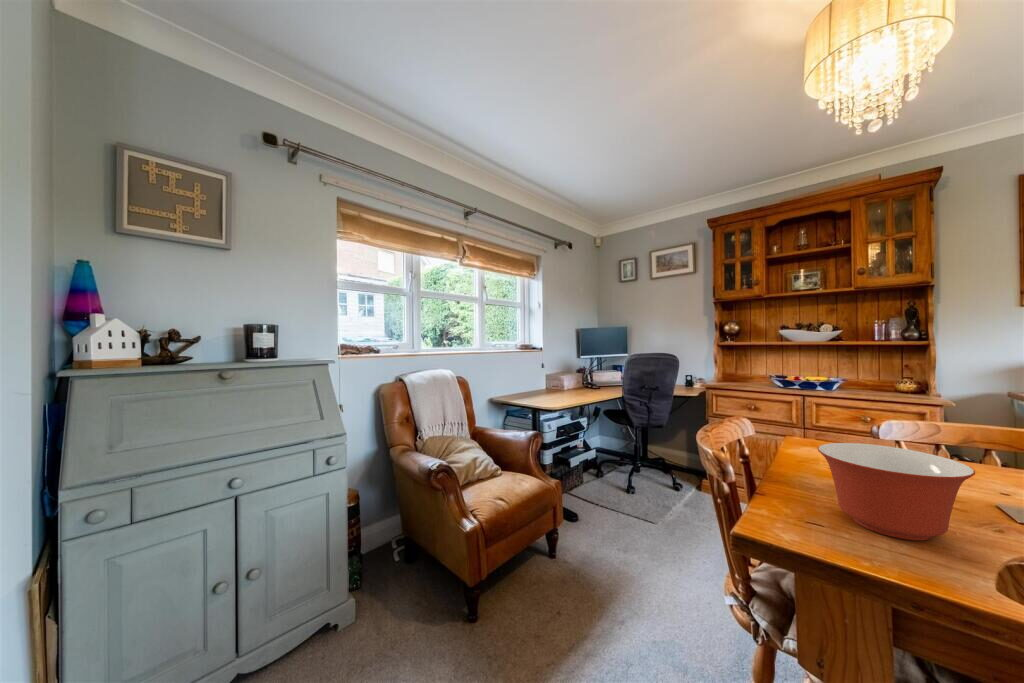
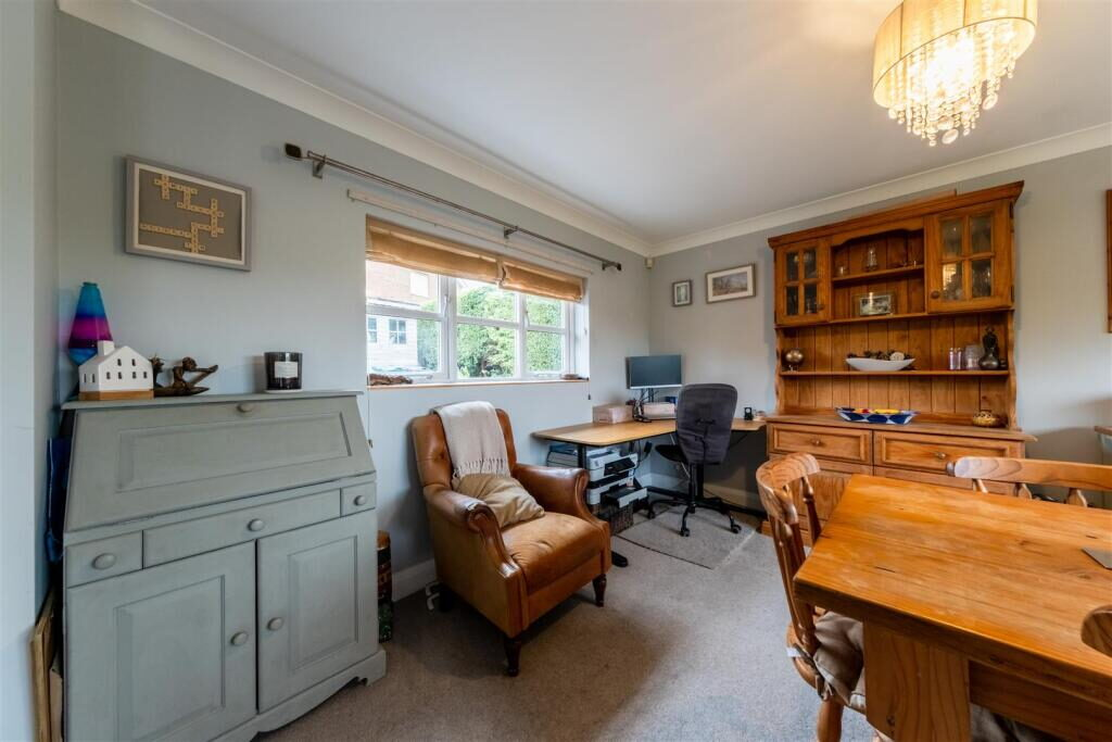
- mixing bowl [817,442,976,541]
